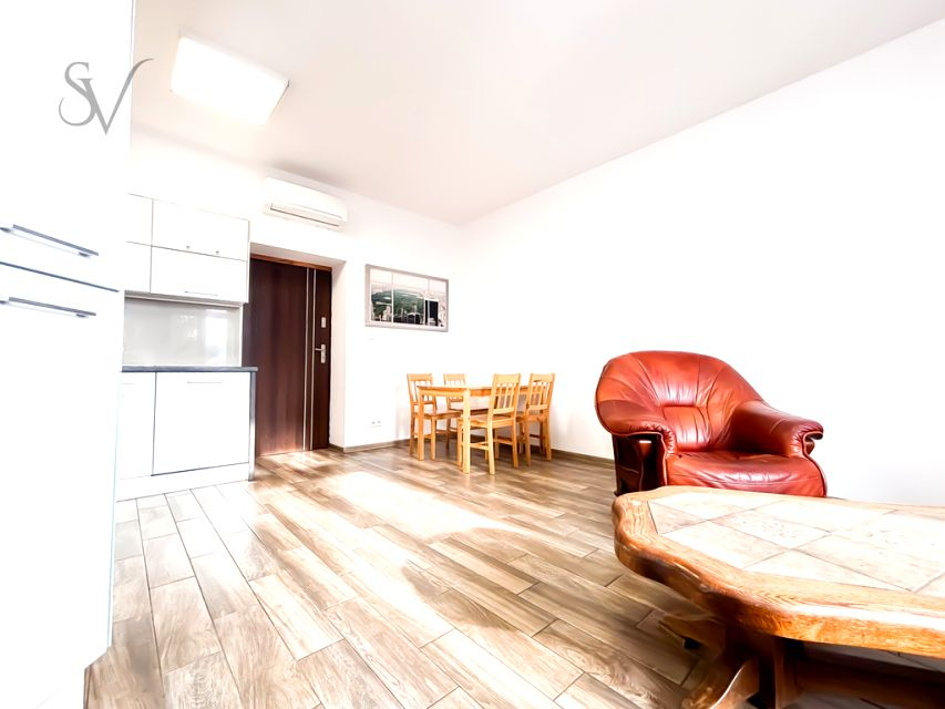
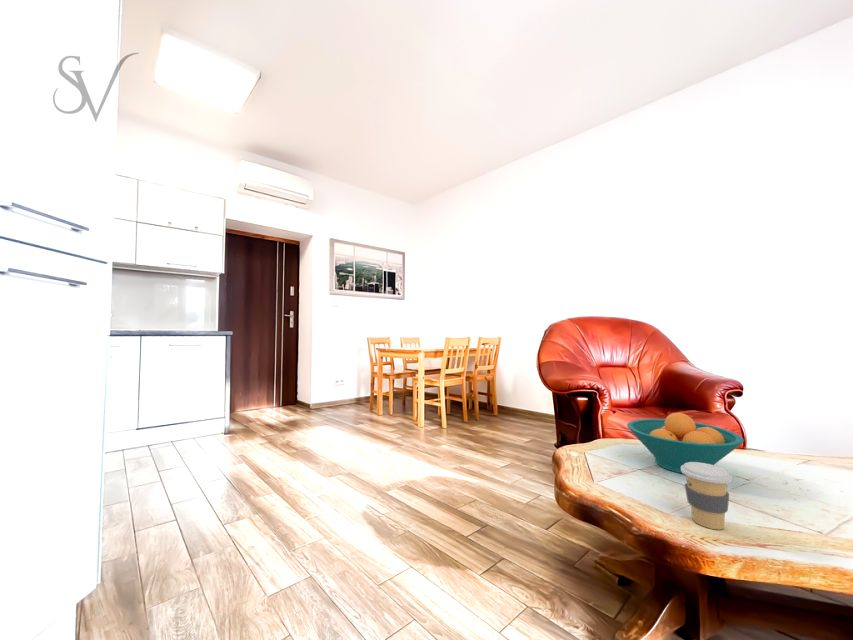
+ coffee cup [681,462,733,530]
+ fruit bowl [626,412,745,475]
